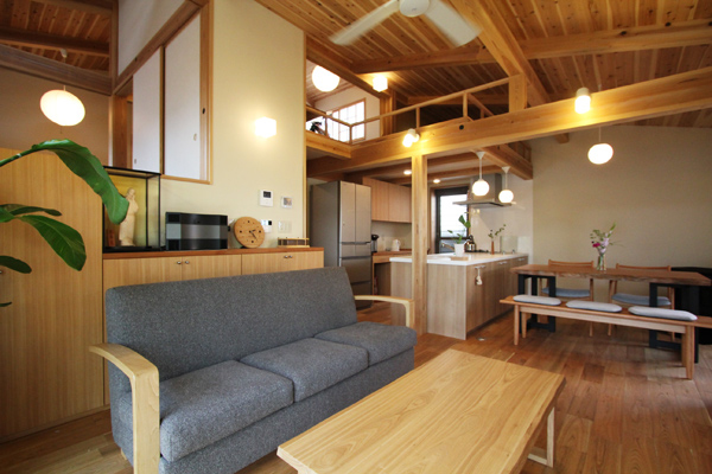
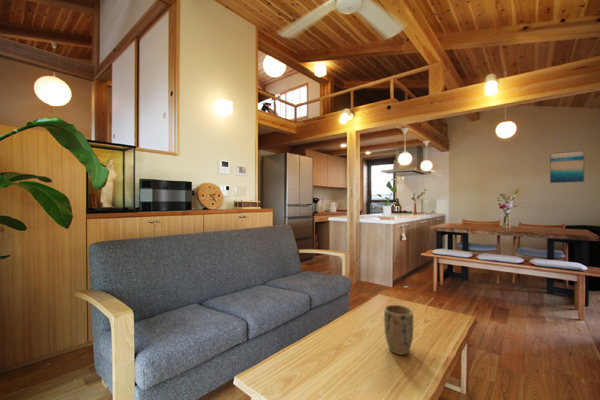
+ plant pot [383,304,414,356]
+ wall art [549,150,585,184]
